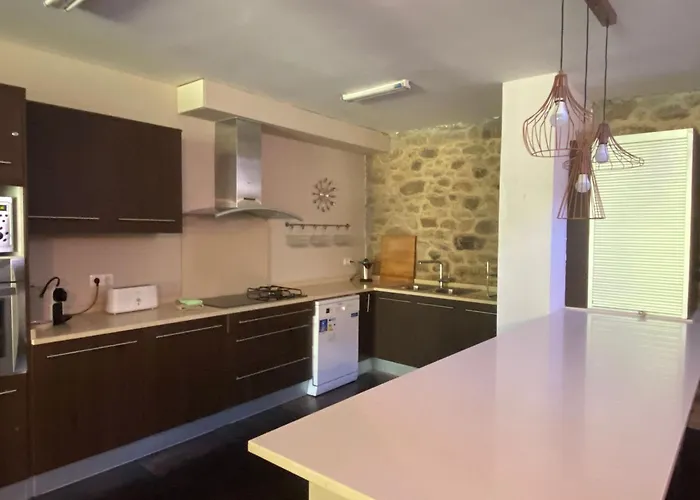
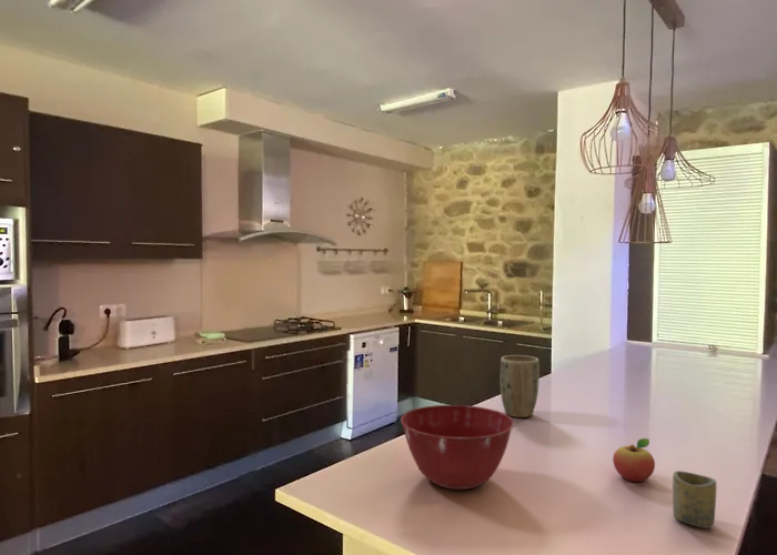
+ cup [672,470,717,529]
+ mixing bowl [400,404,515,491]
+ plant pot [500,354,541,418]
+ fruit [612,437,656,483]
